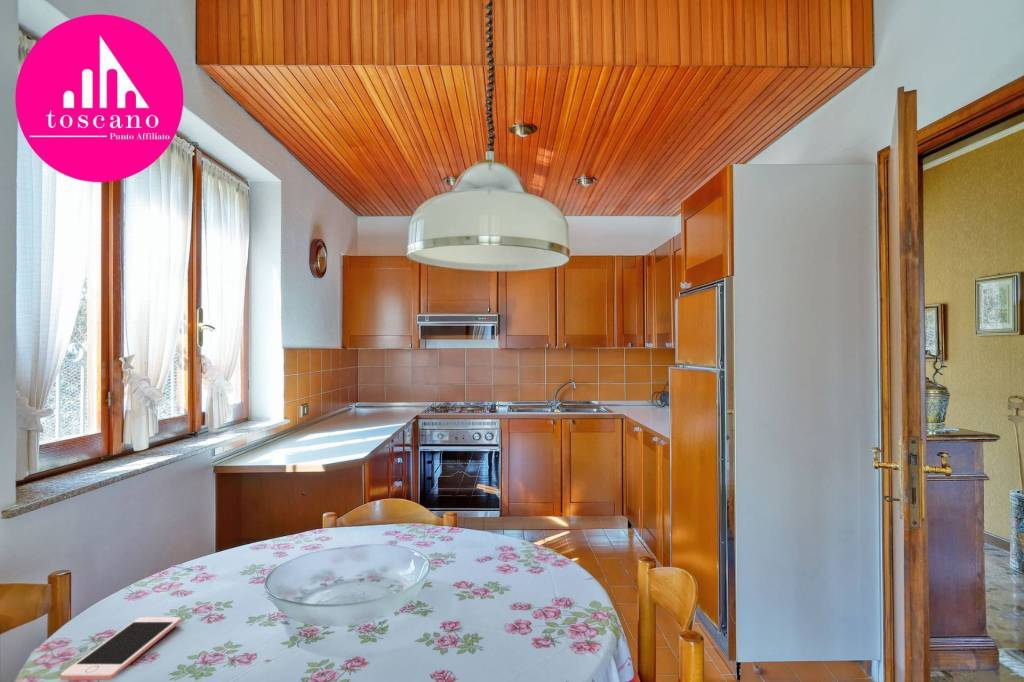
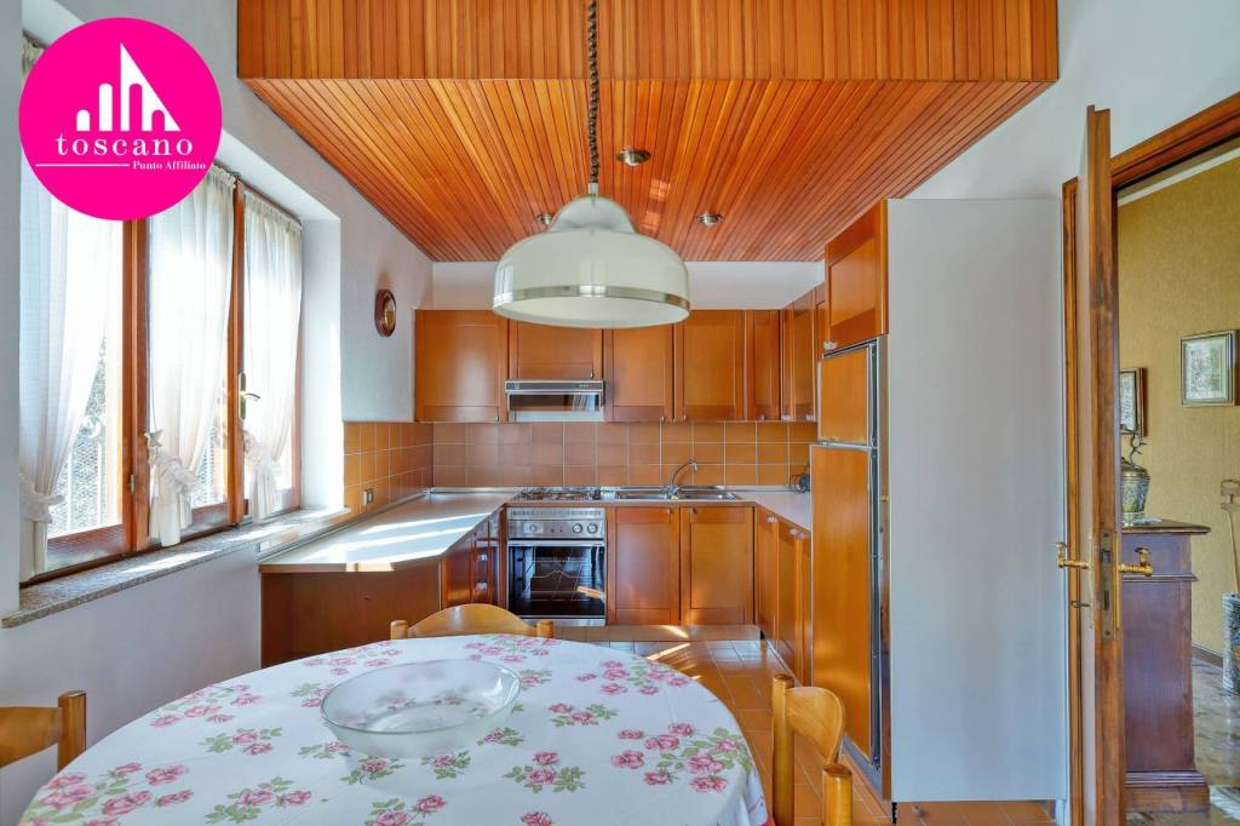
- cell phone [60,616,182,681]
